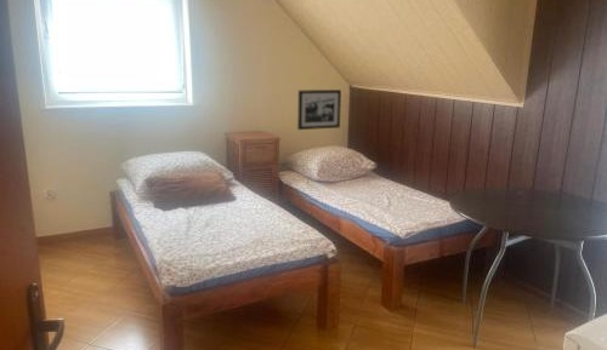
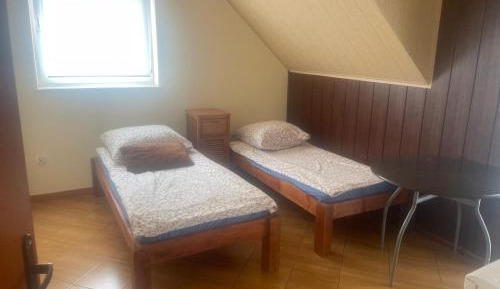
- picture frame [296,88,342,131]
